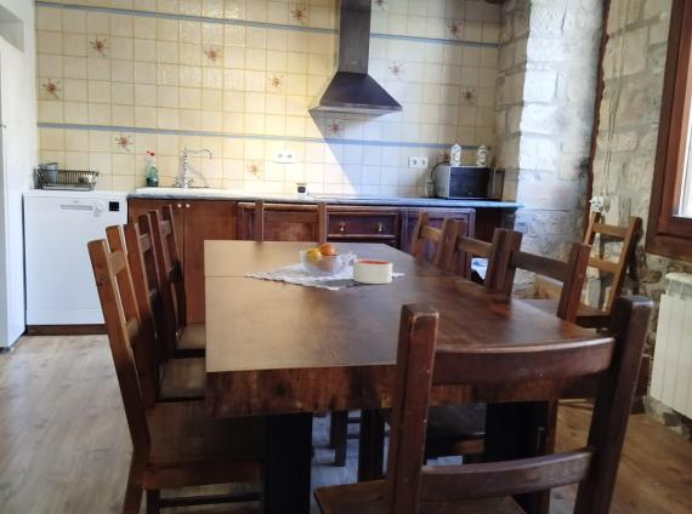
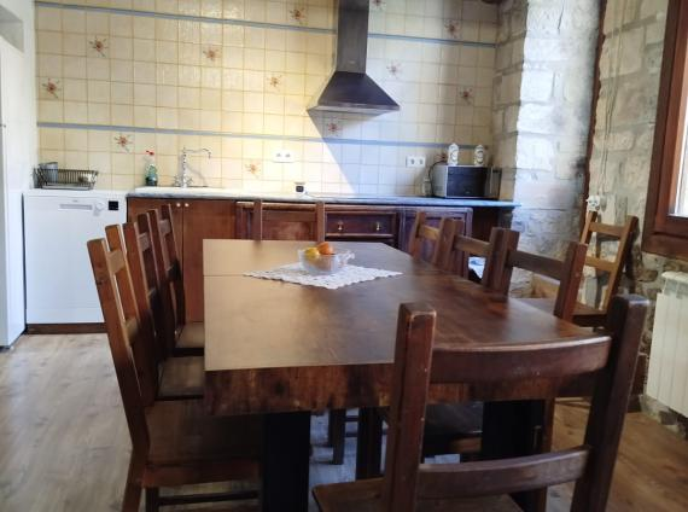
- candle [352,258,393,285]
